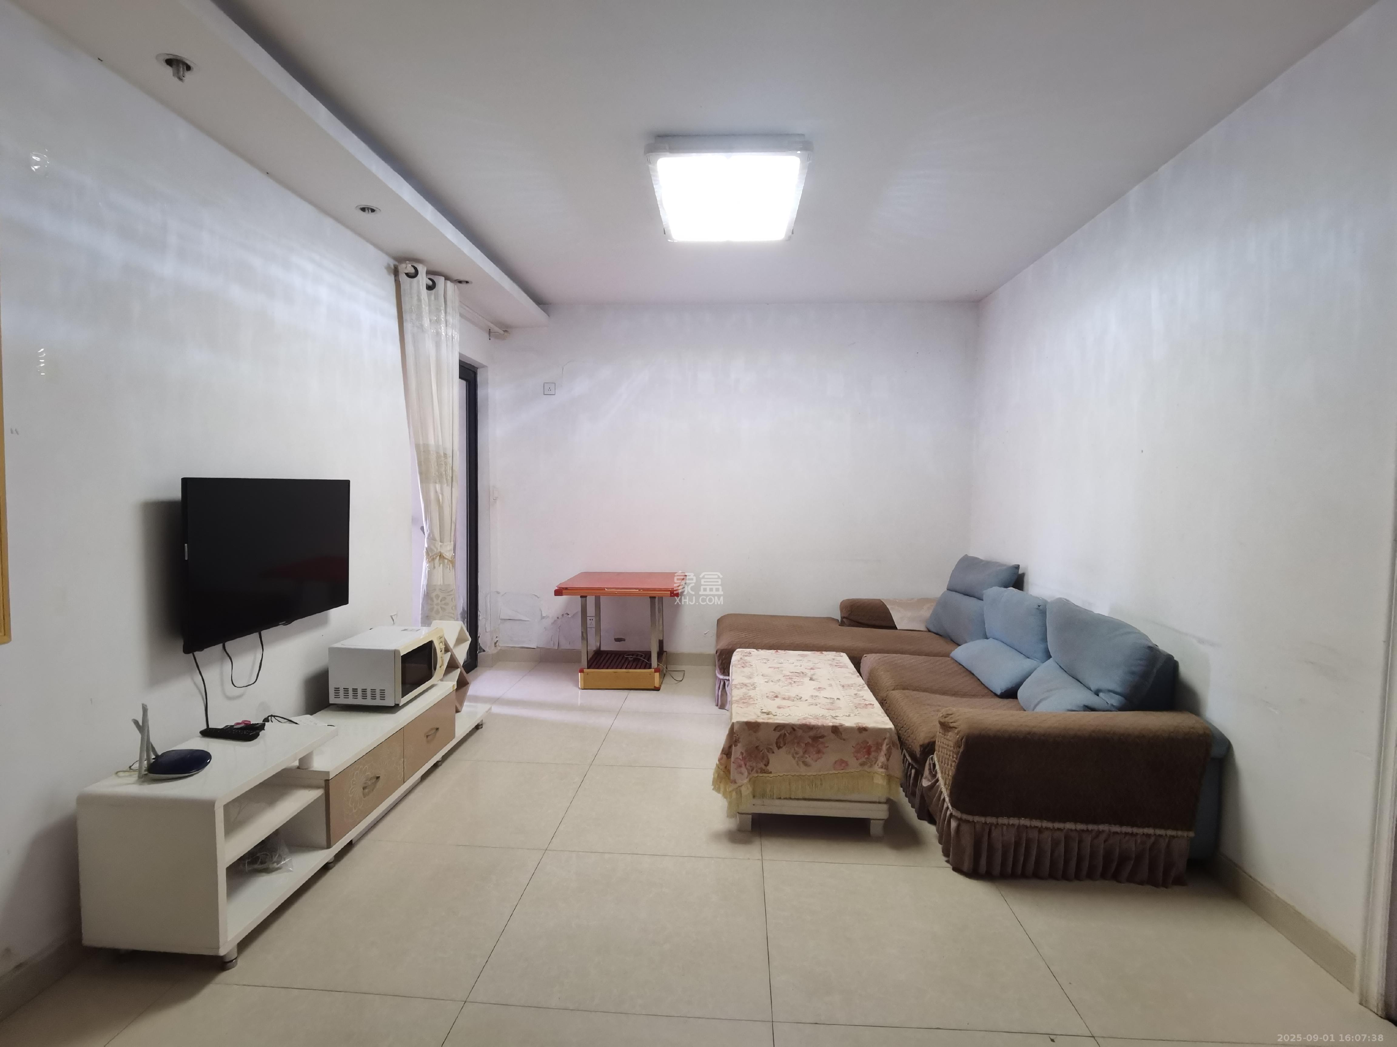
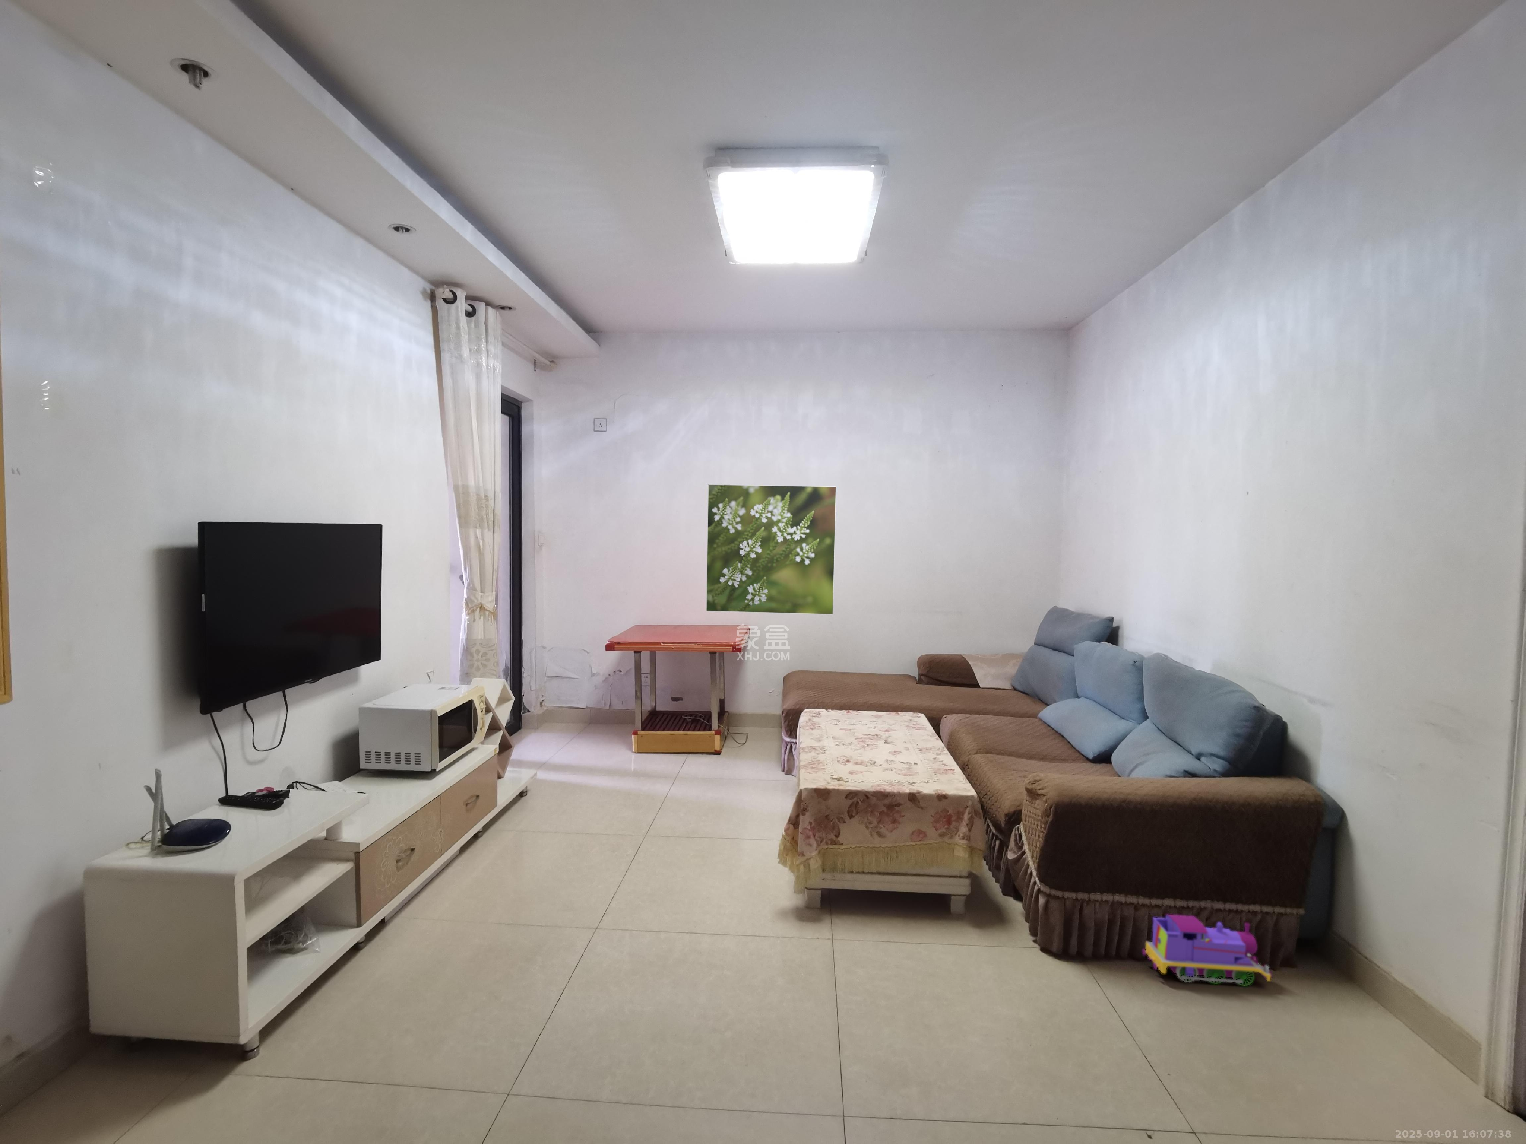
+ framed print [705,484,836,615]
+ toy train [1141,913,1272,987]
